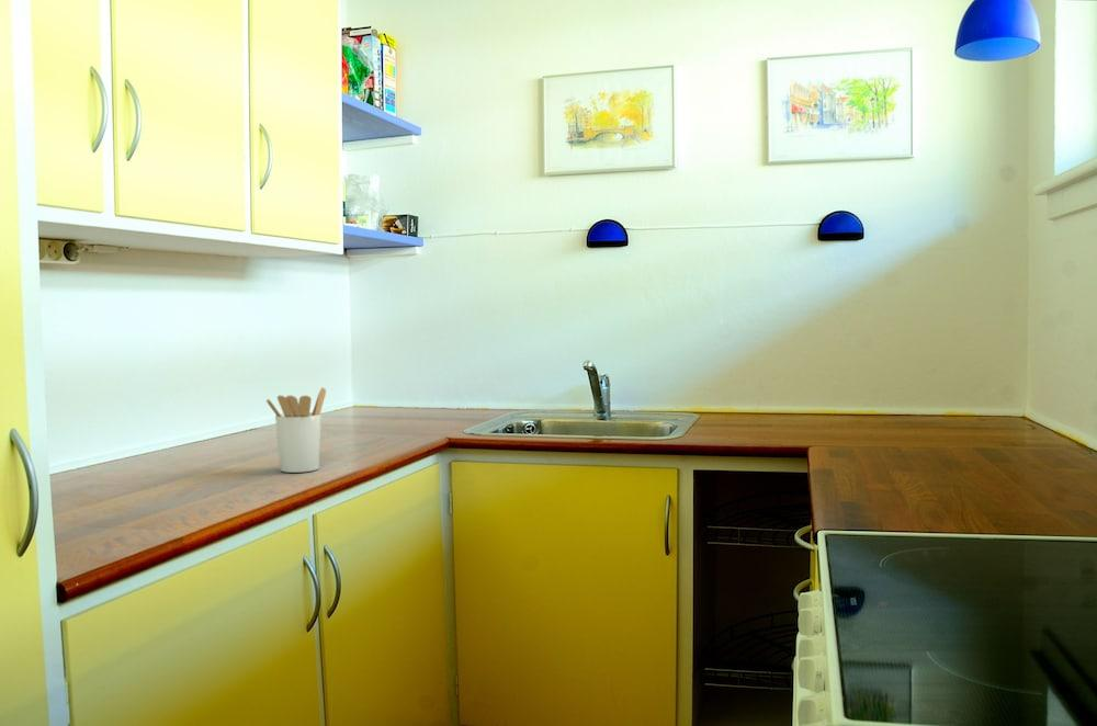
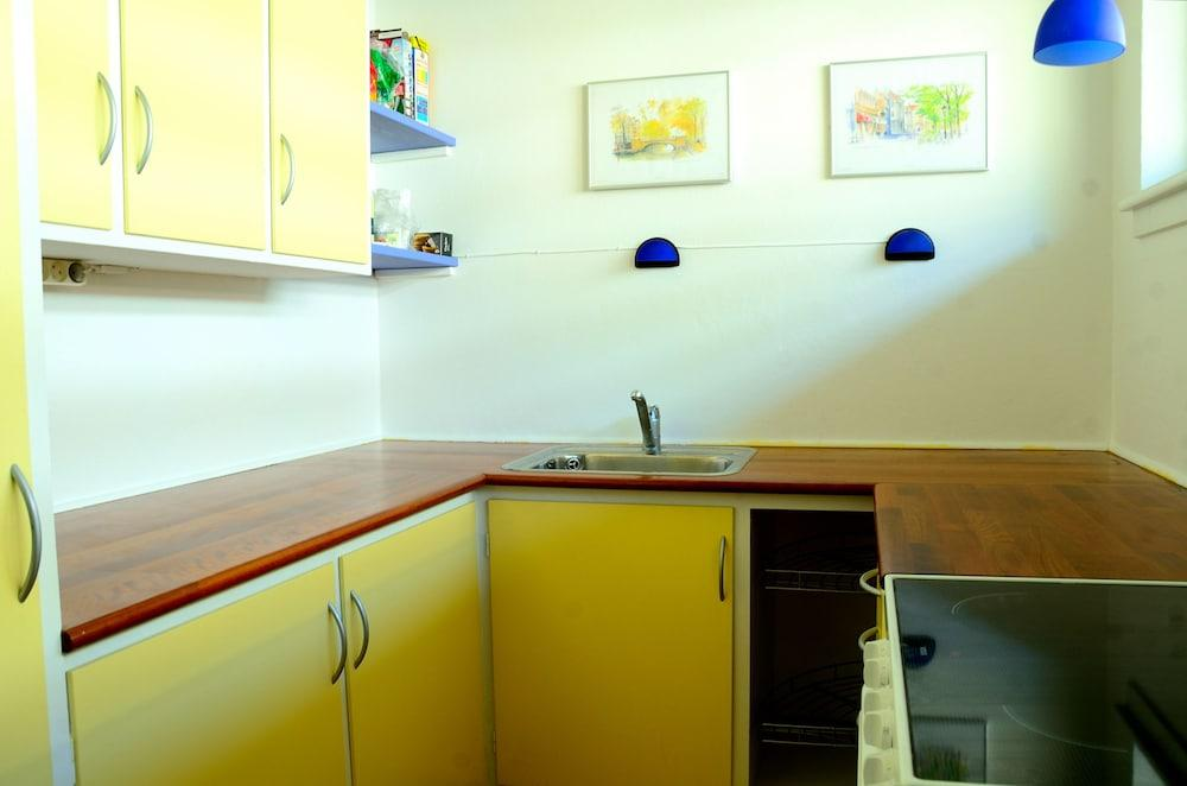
- utensil holder [264,386,327,474]
